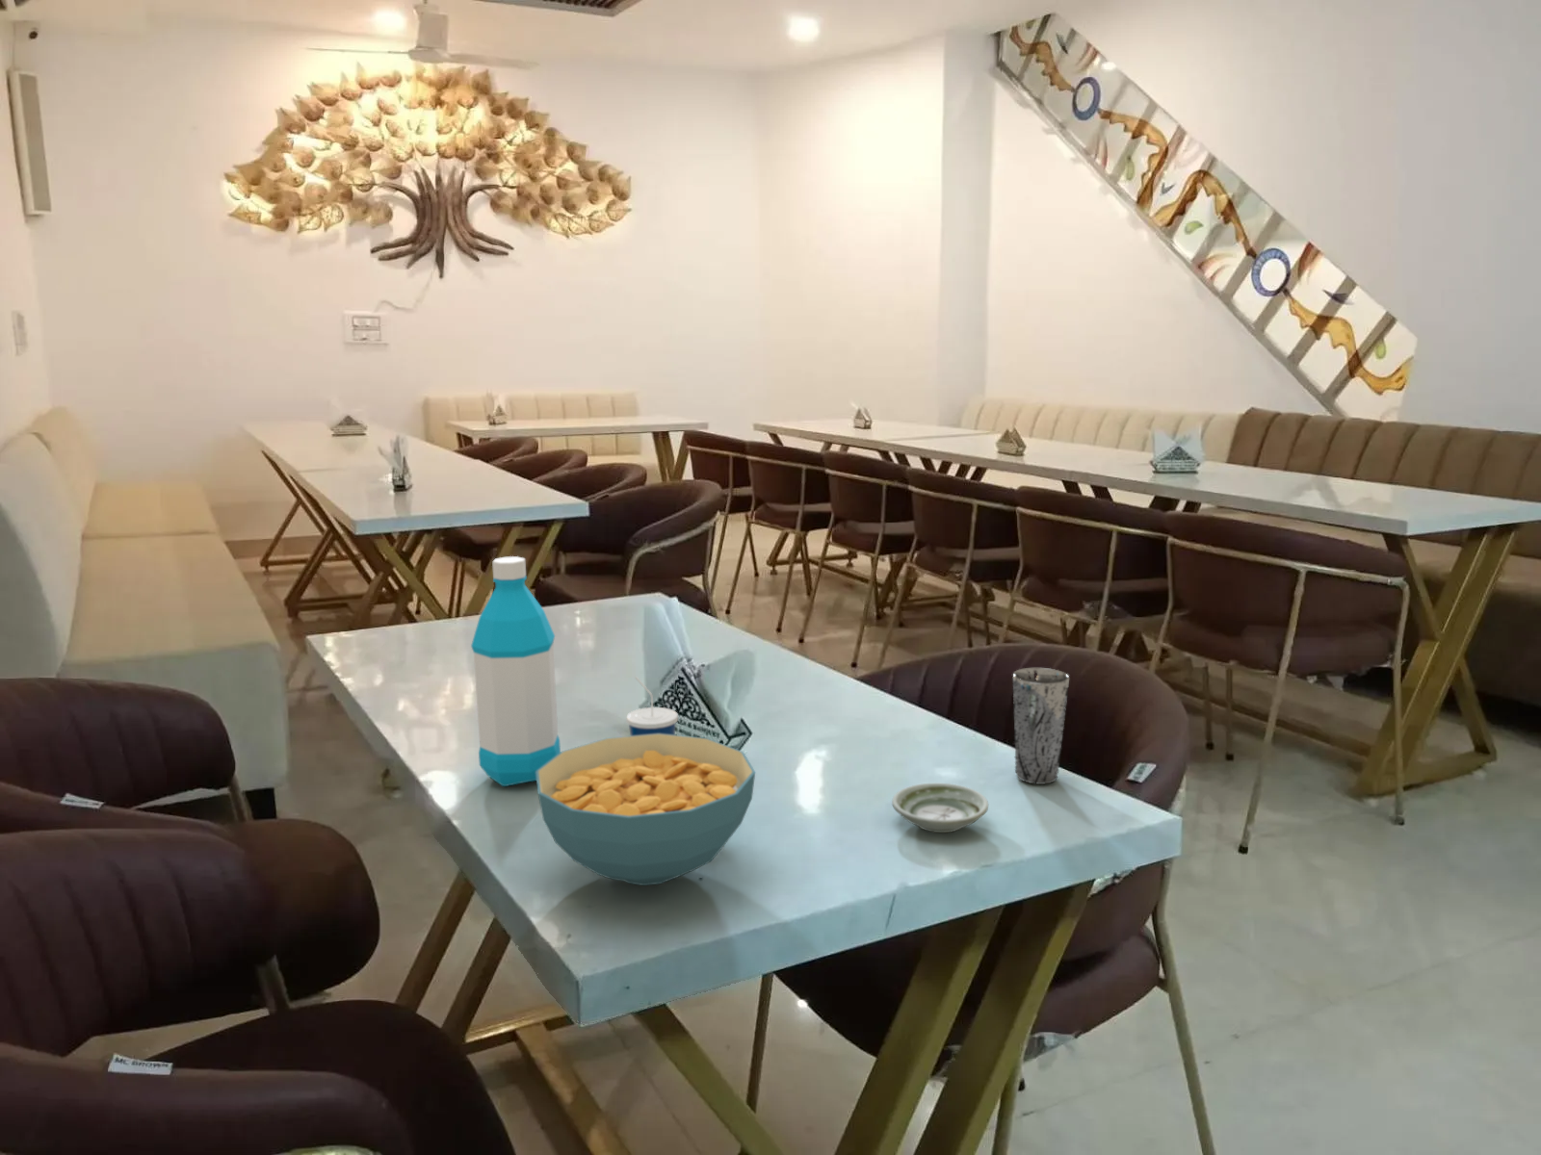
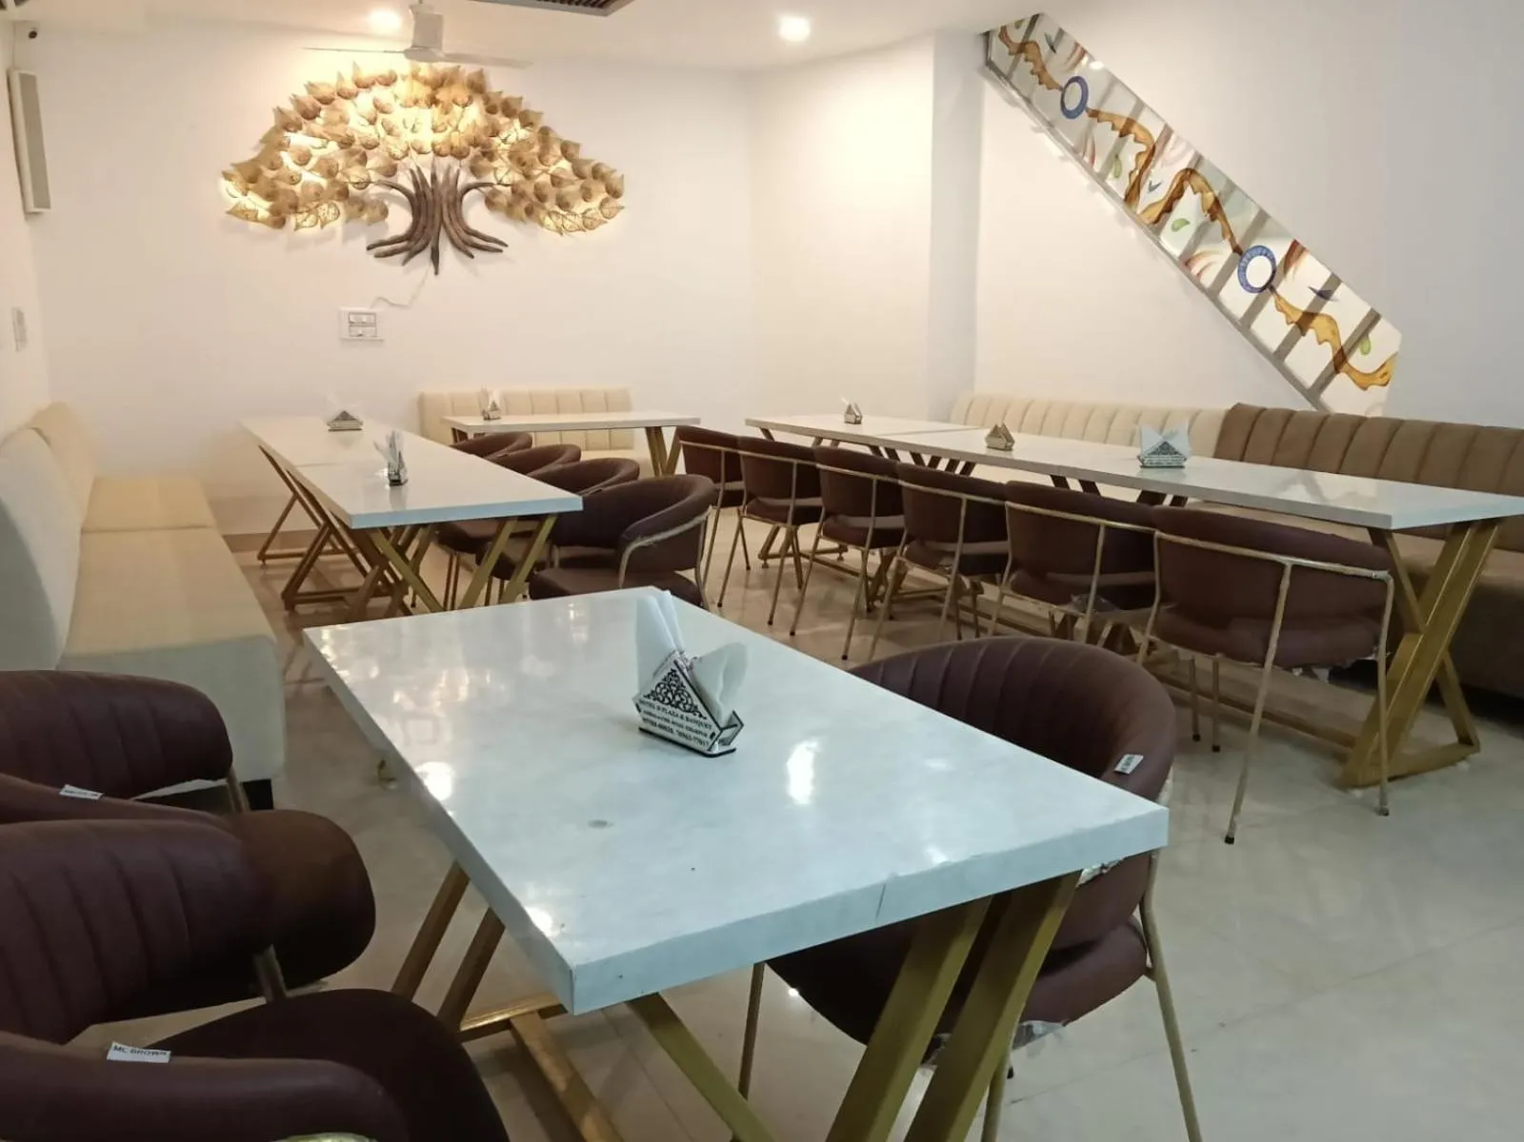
- cereal bowl [535,734,756,887]
- cup [625,676,679,736]
- water bottle [470,556,562,787]
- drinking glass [1011,667,1070,785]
- saucer [891,783,989,833]
